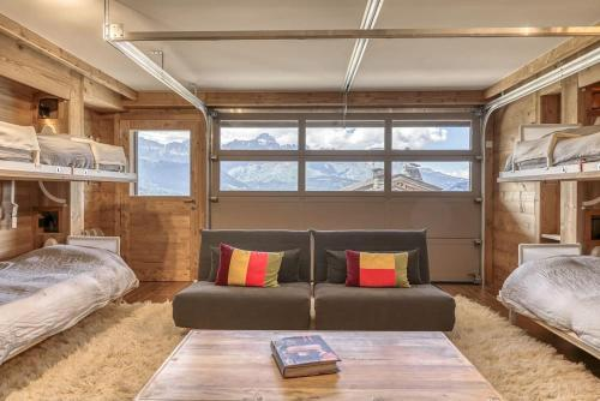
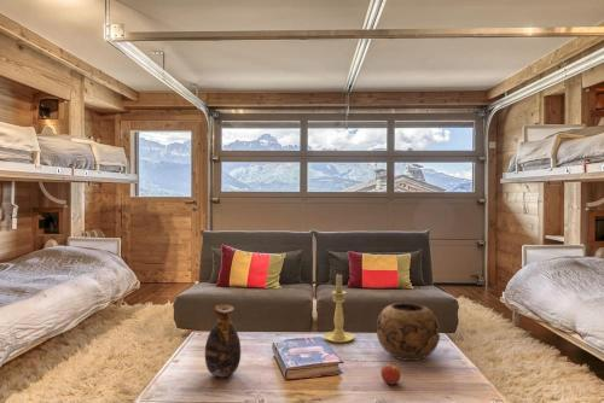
+ apple [379,364,402,386]
+ candle holder [323,273,355,344]
+ decorative bowl [376,302,441,362]
+ vase [204,303,242,379]
